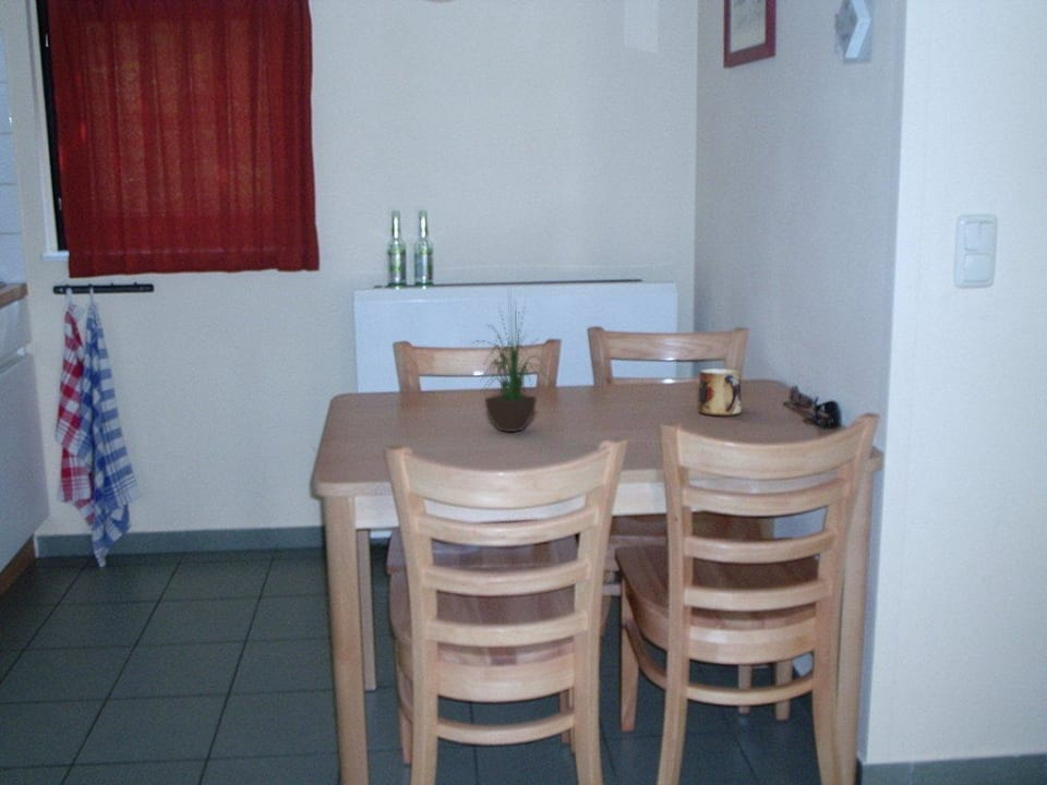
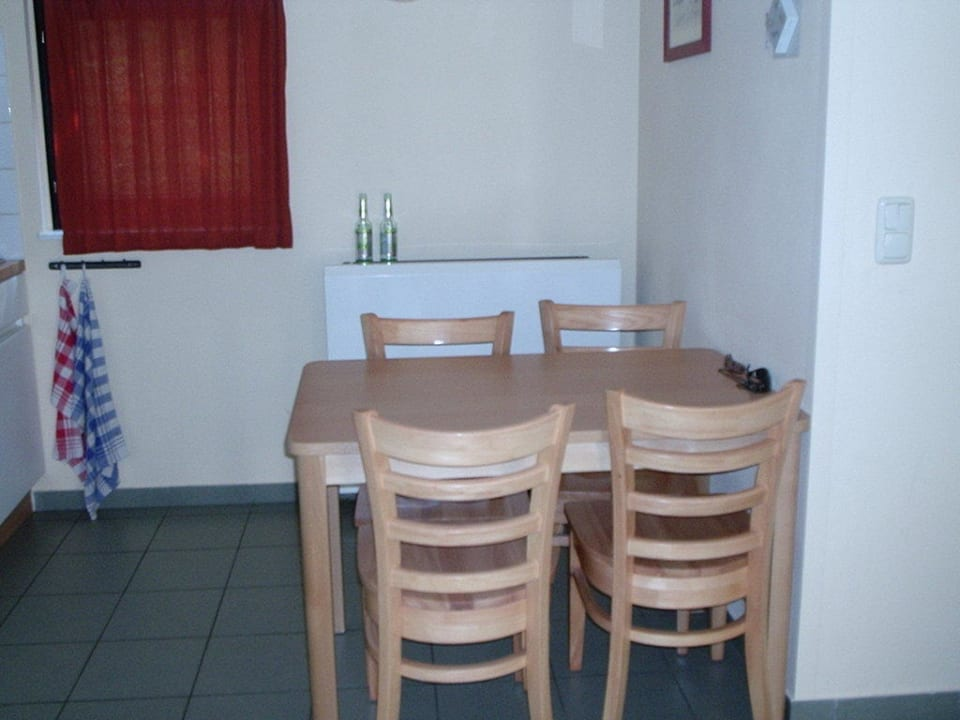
- potted plant [470,287,552,433]
- mug [697,367,743,418]
